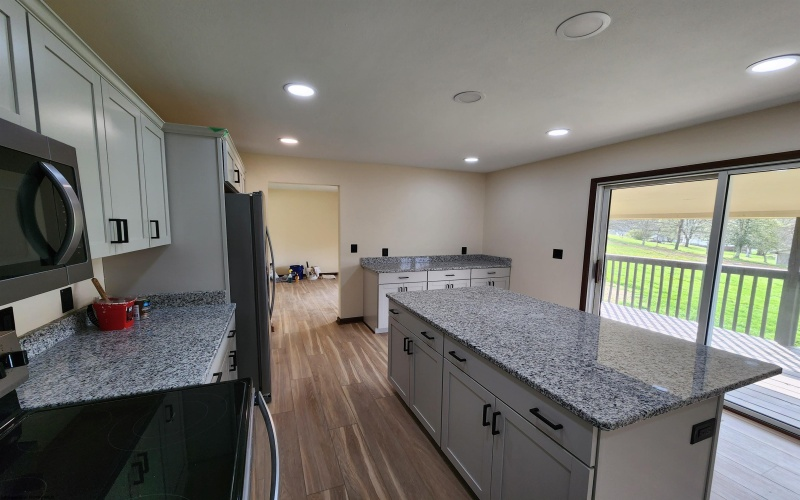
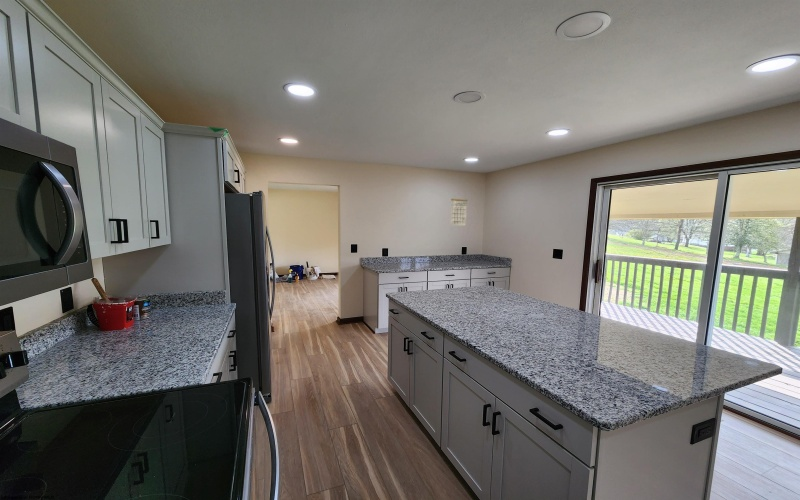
+ calendar [450,192,468,227]
